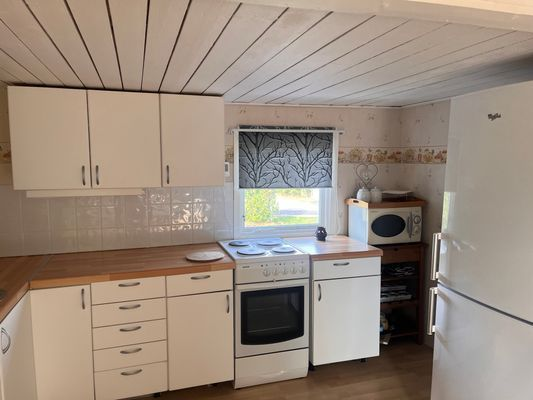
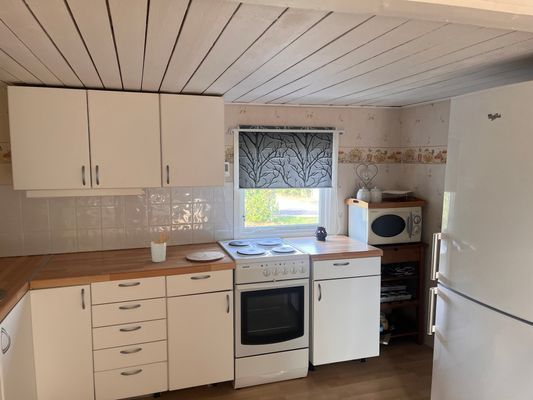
+ utensil holder [150,231,175,263]
